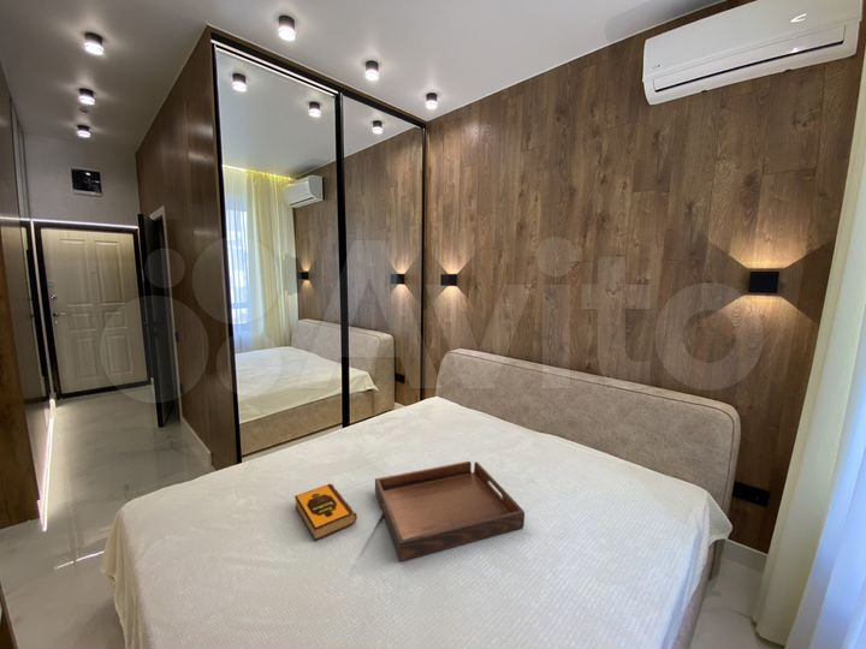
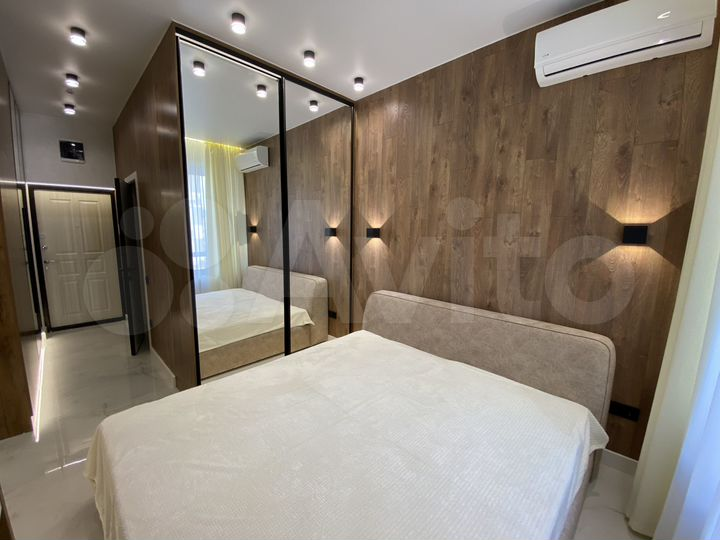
- serving tray [374,460,526,562]
- hardback book [293,483,358,542]
